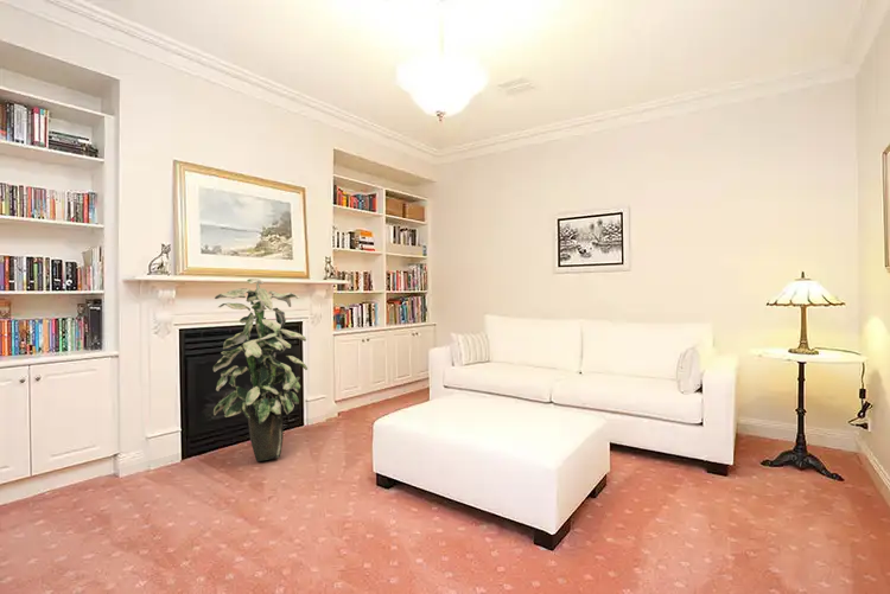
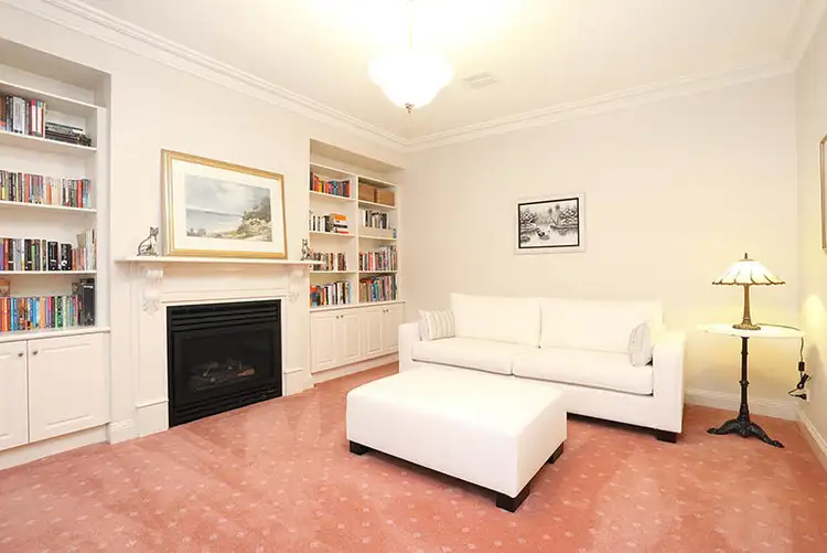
- indoor plant [212,277,309,462]
